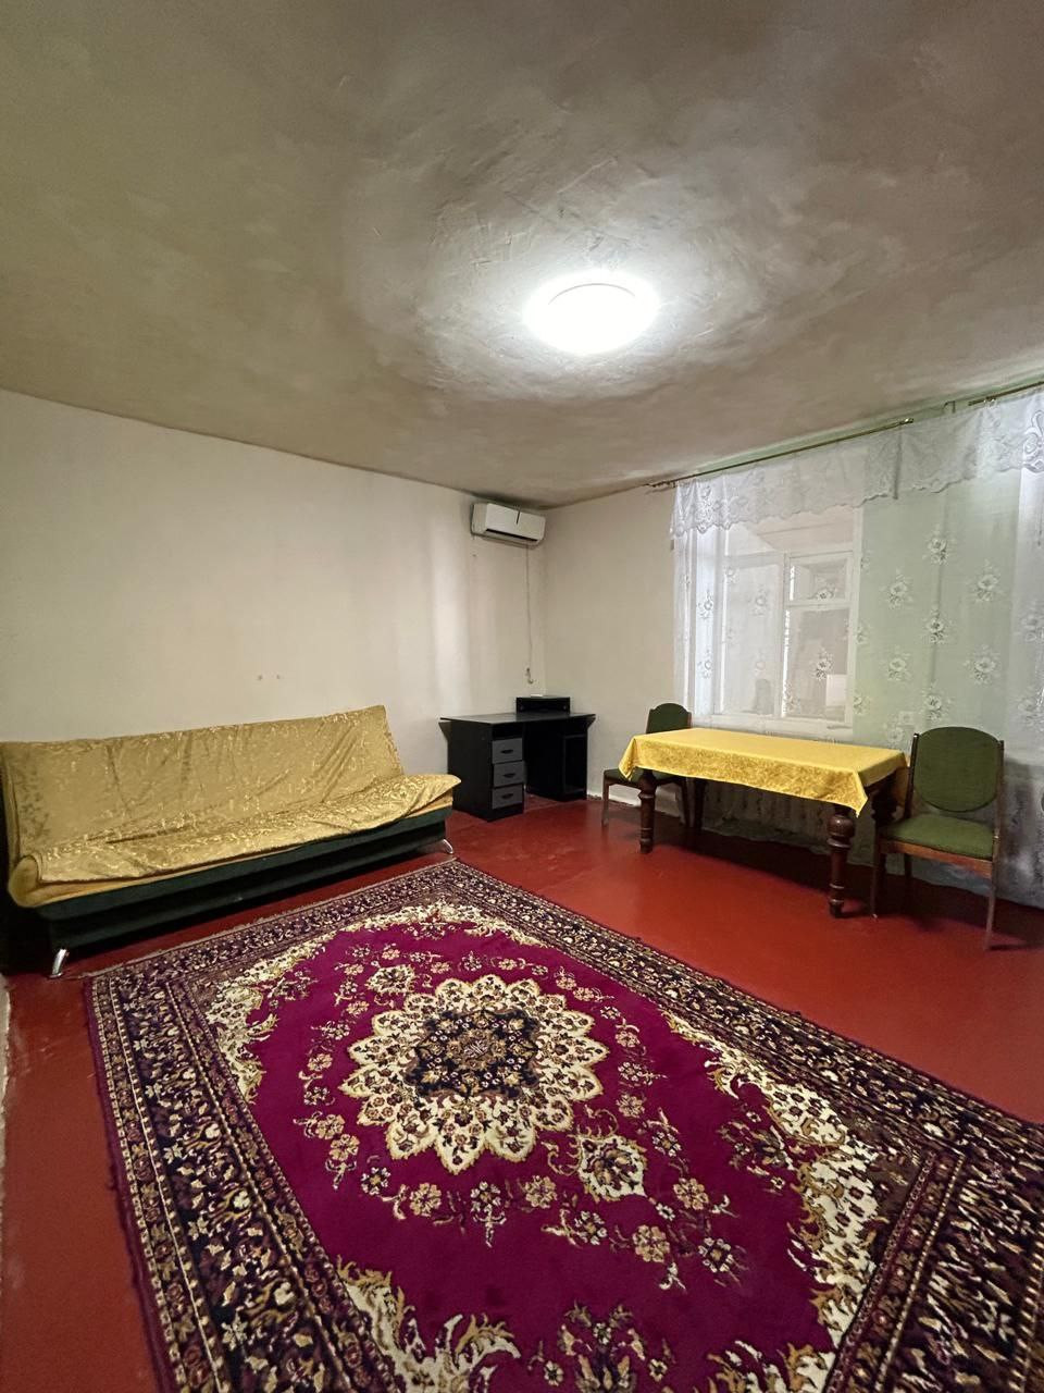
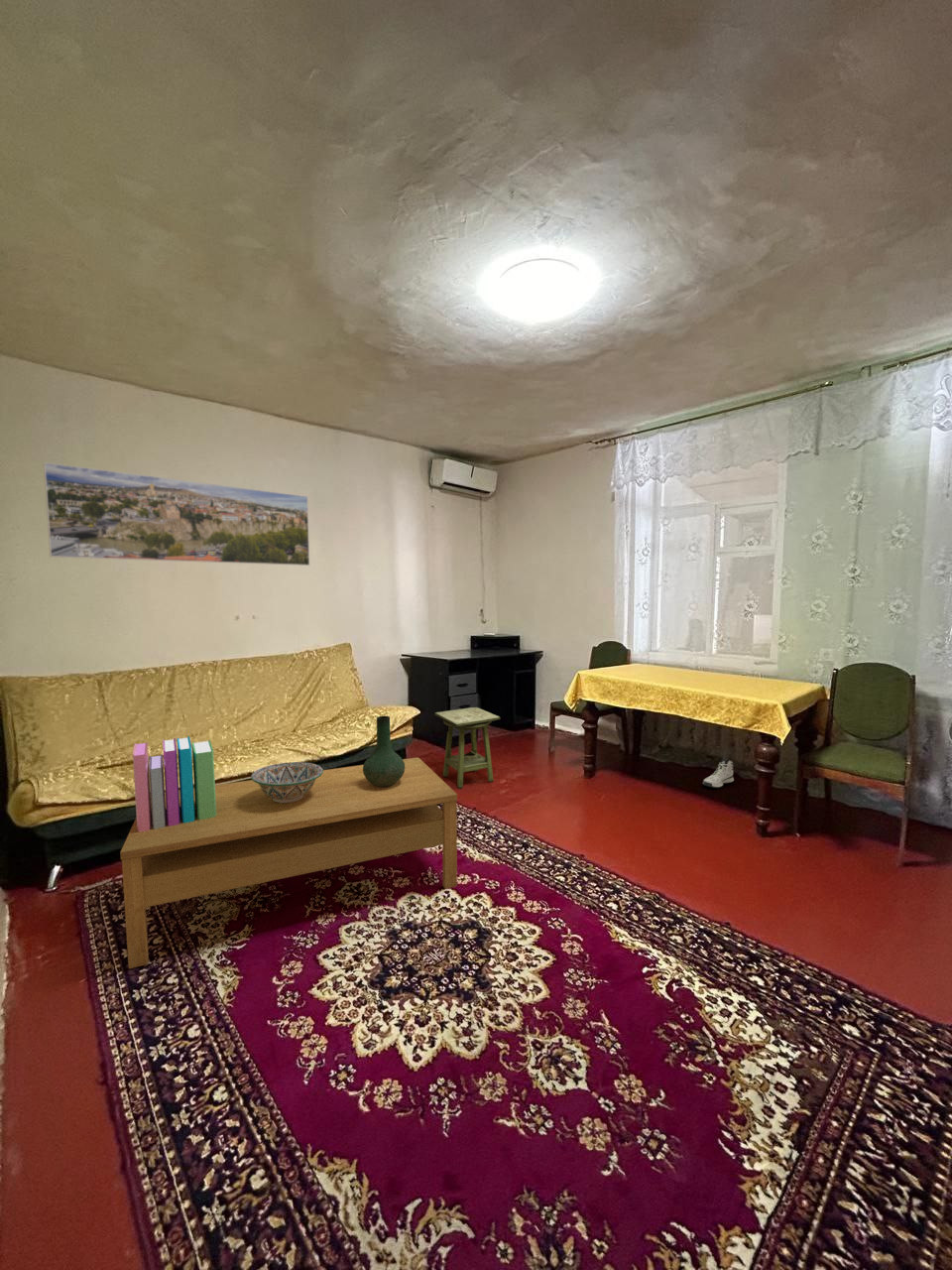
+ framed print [43,461,310,567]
+ sneaker [702,756,735,789]
+ vase [363,715,405,788]
+ decorative bowl [250,761,323,803]
+ books [132,735,216,832]
+ coffee table [119,756,458,969]
+ side table [433,706,501,790]
